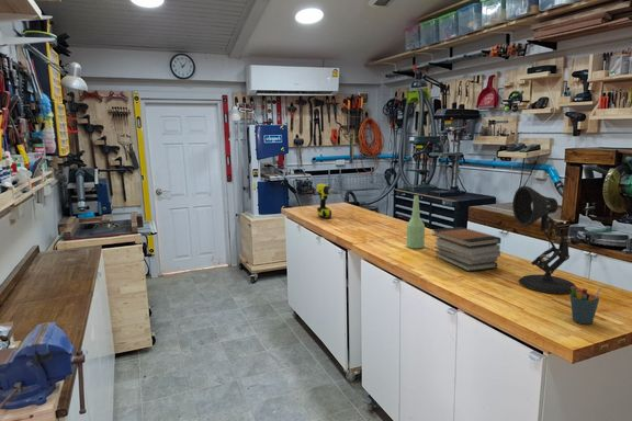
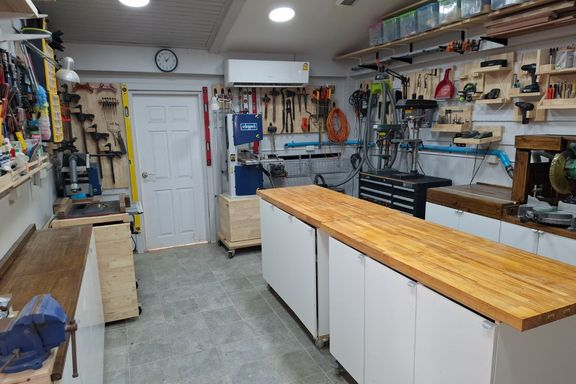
- power drill [316,182,340,219]
- book stack [431,226,503,272]
- pen holder [569,285,602,326]
- bottle [406,194,426,249]
- desk lamp [511,185,578,295]
